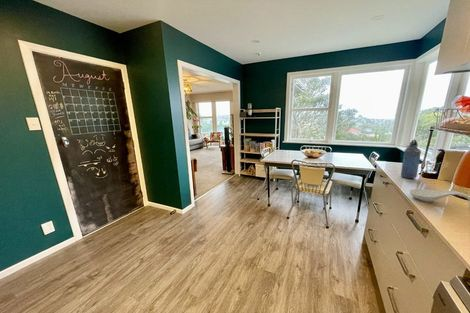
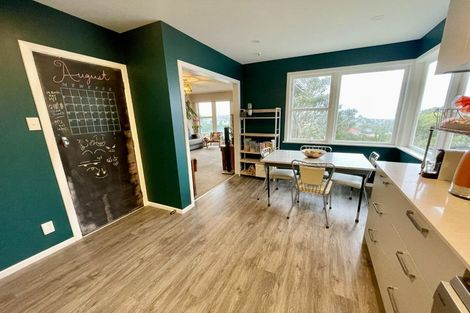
- spoon rest [408,188,470,208]
- water bottle [400,139,422,180]
